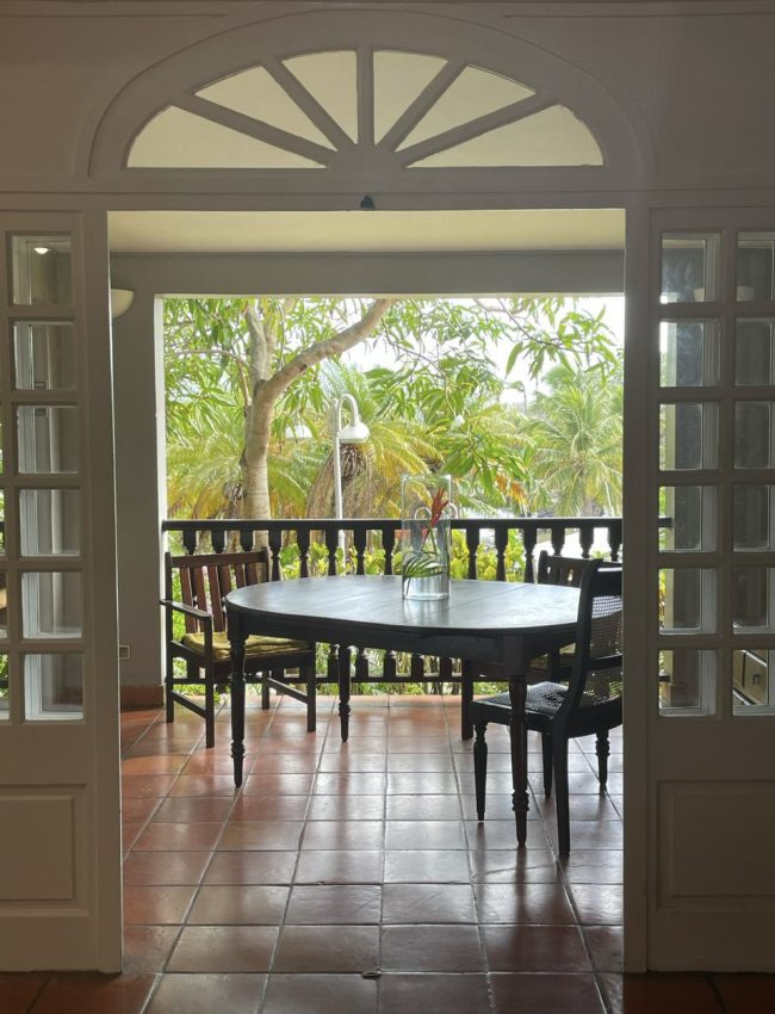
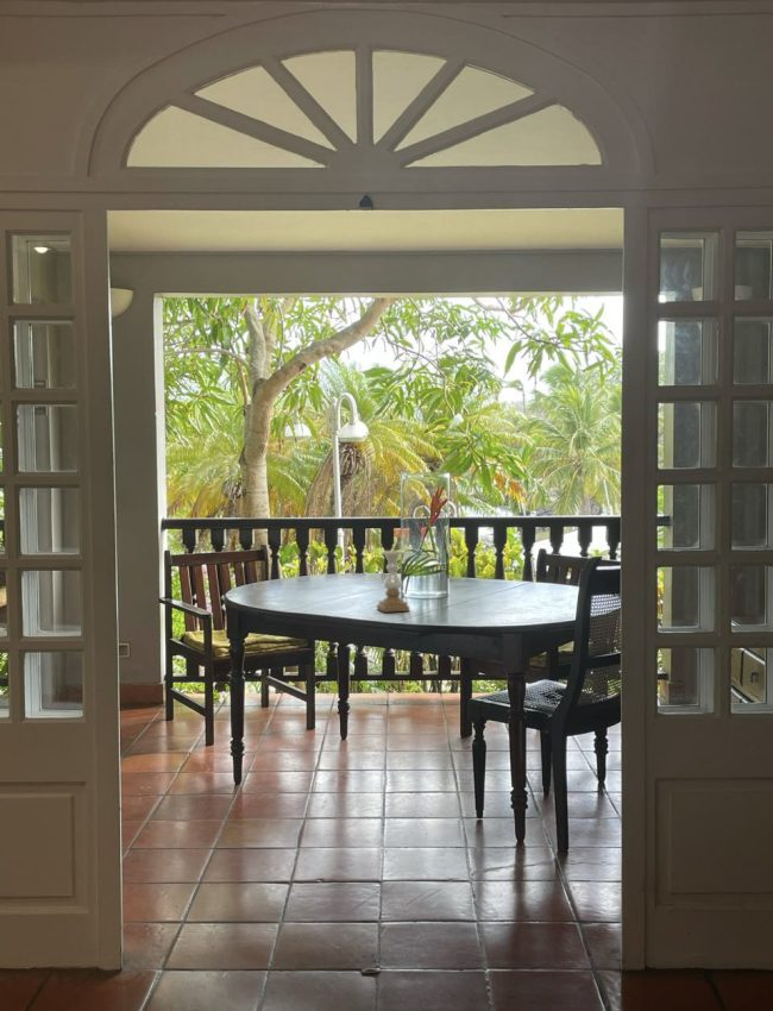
+ candle holder [376,550,410,614]
